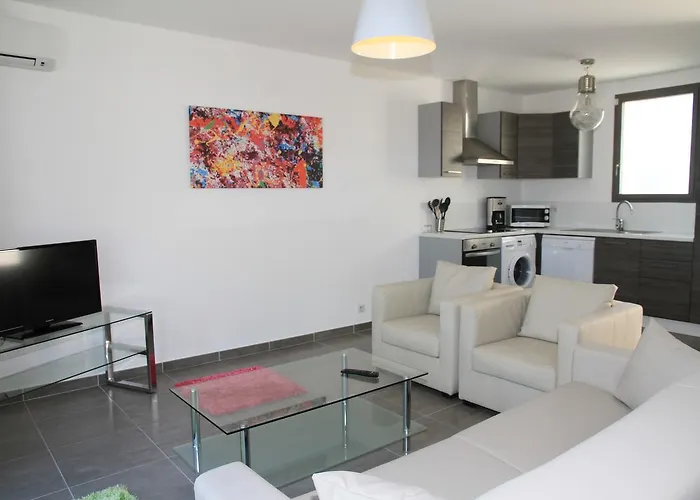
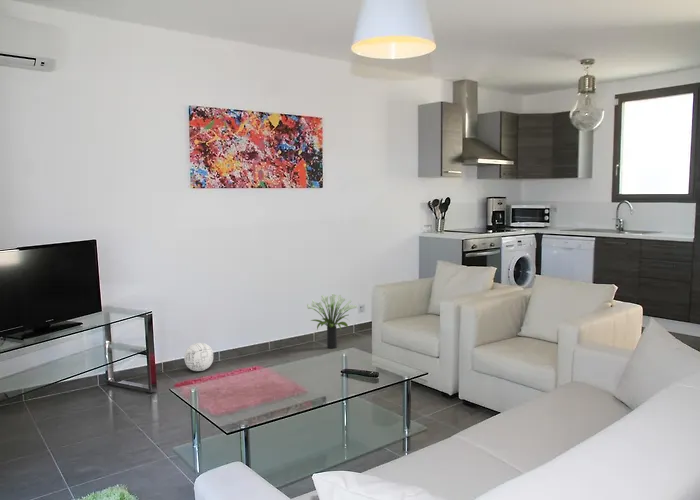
+ potted plant [306,293,358,349]
+ ball [183,342,214,372]
